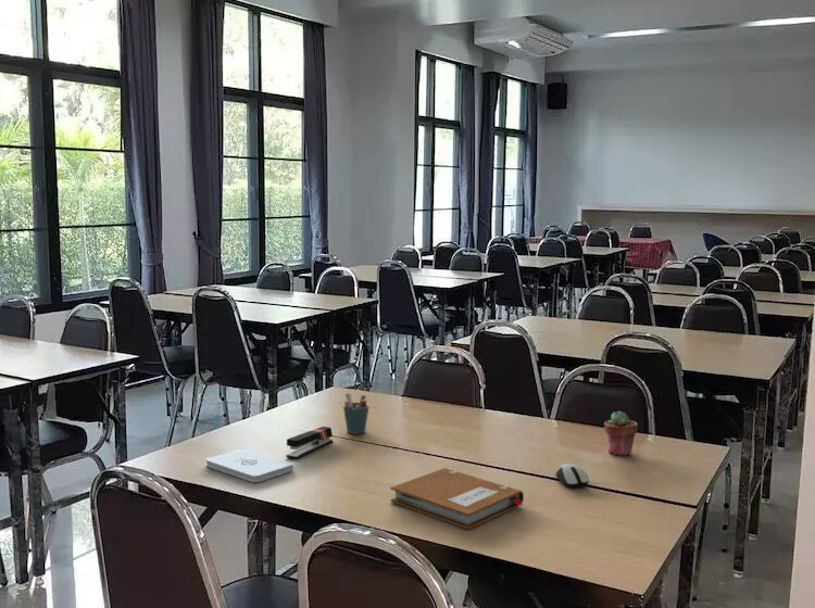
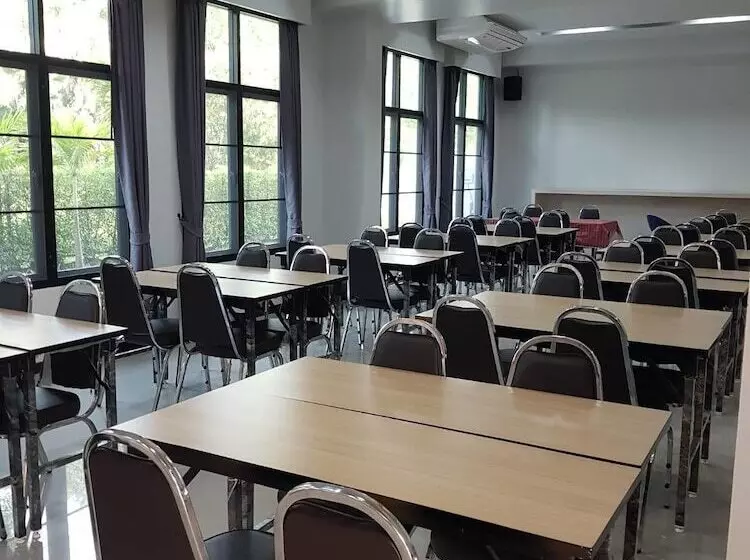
- notebook [389,467,525,530]
- computer mouse [554,463,590,489]
- notepad [205,447,294,483]
- stapler [286,426,334,460]
- pen holder [342,392,371,435]
- potted succulent [603,410,639,457]
